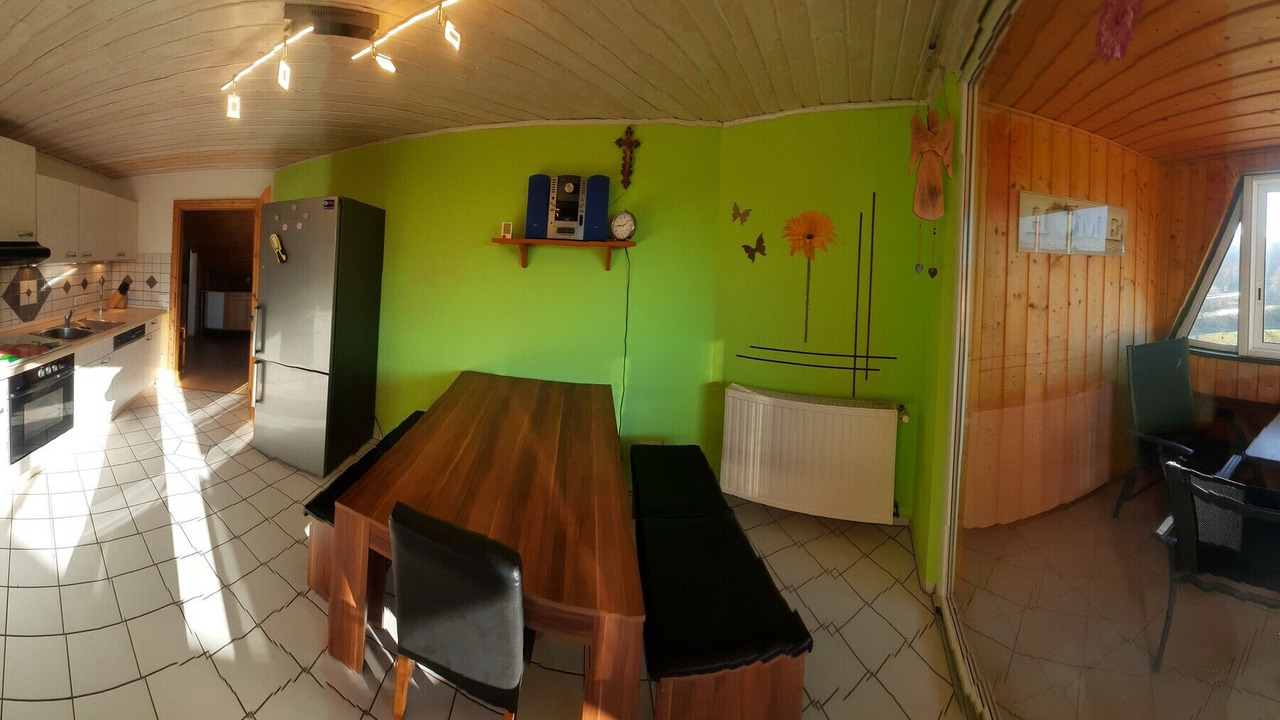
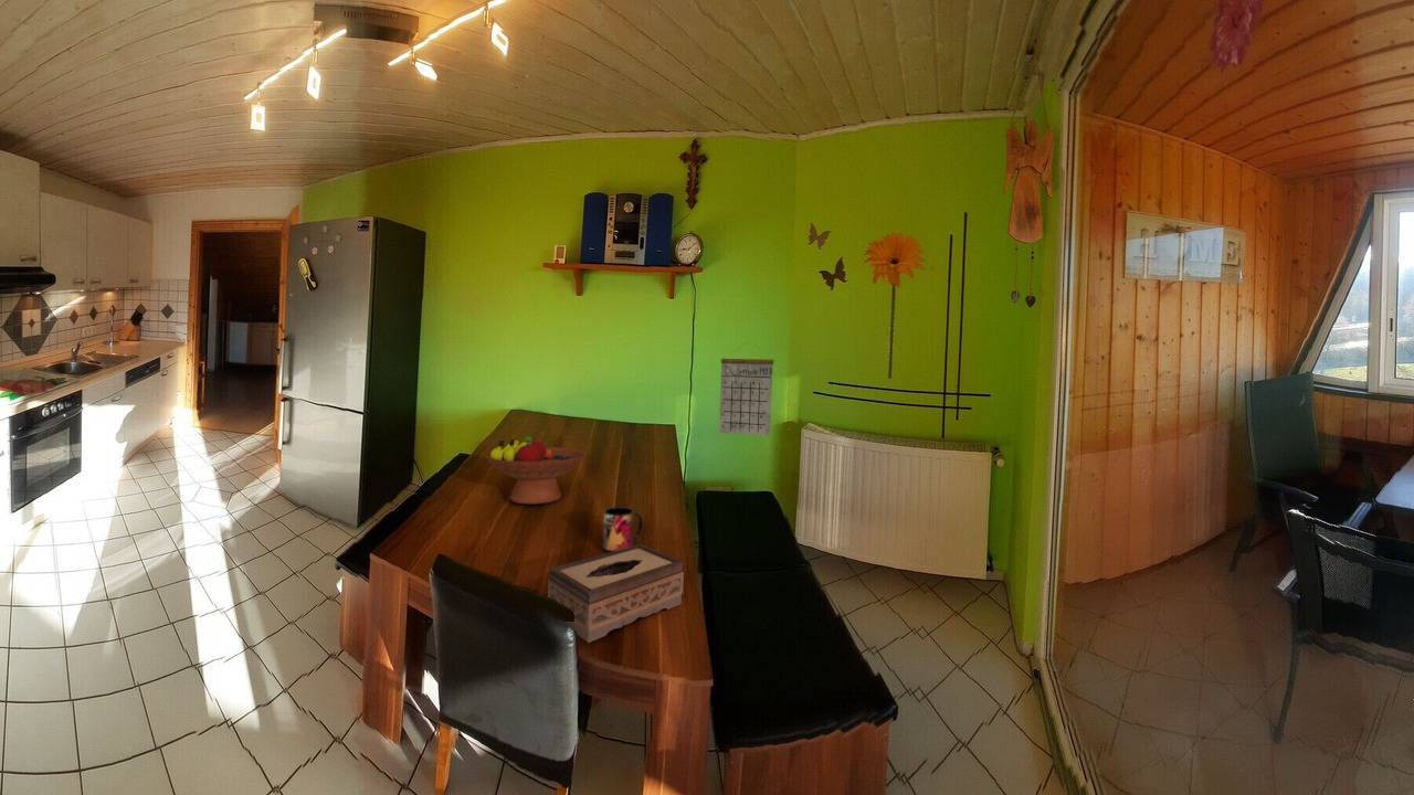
+ tissue box [547,543,685,644]
+ calendar [718,340,774,437]
+ fruit bowl [484,436,588,506]
+ mug [602,506,644,552]
